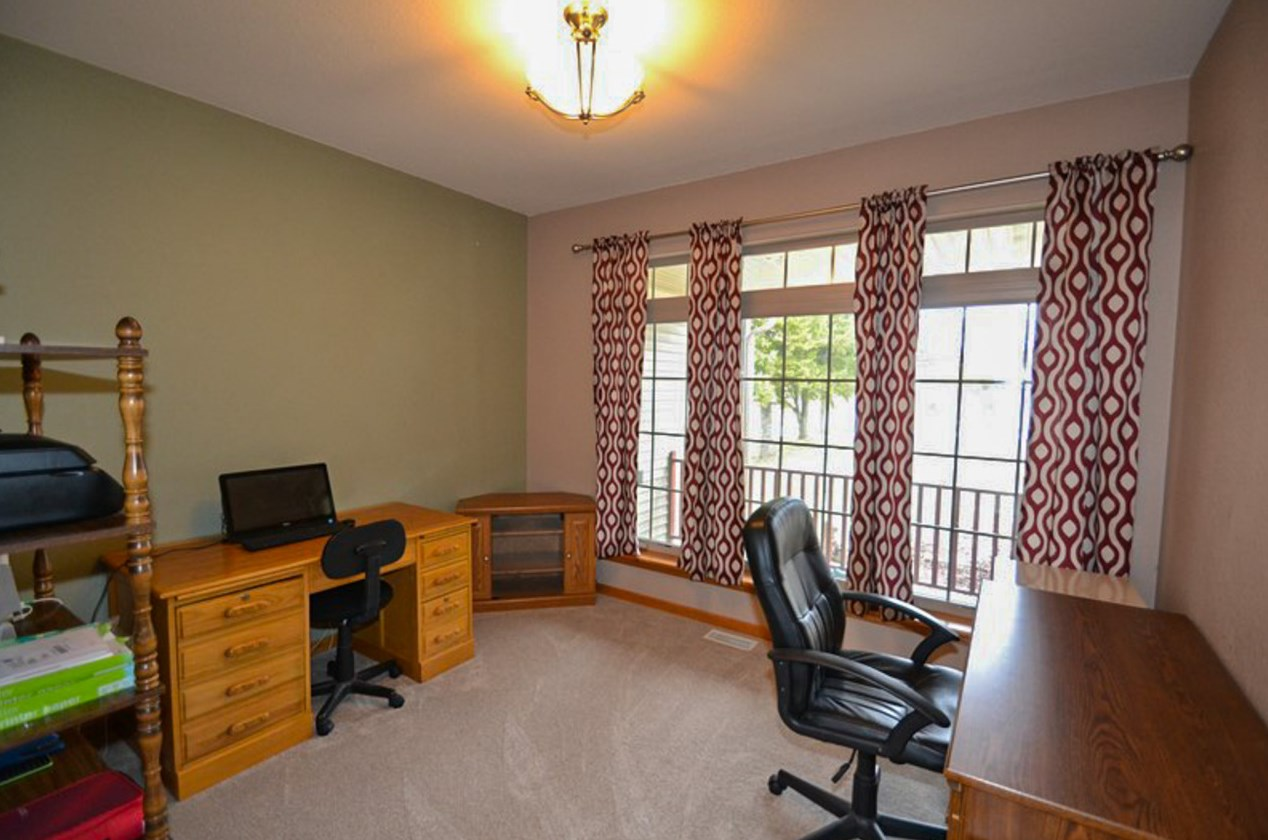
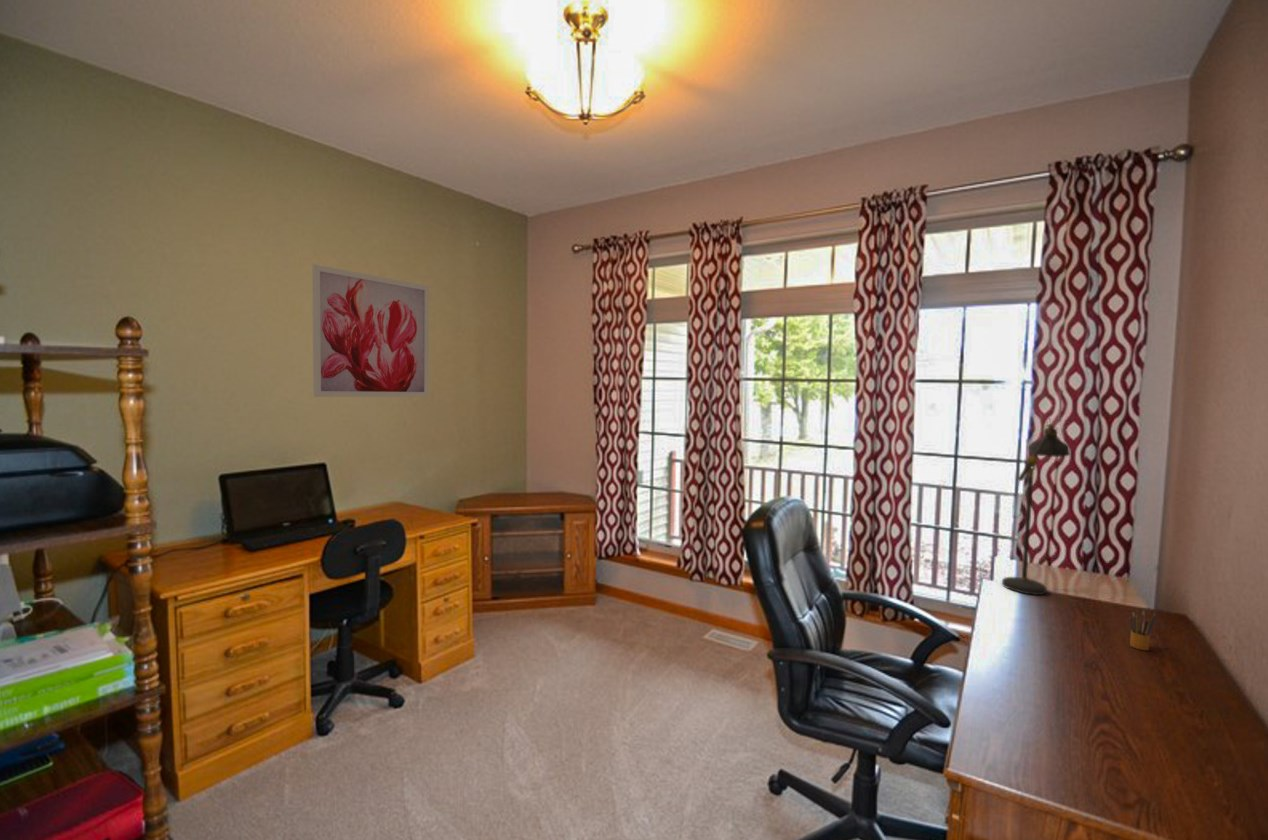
+ wall art [311,263,430,398]
+ desk lamp [1001,417,1071,596]
+ pencil box [1128,609,1156,651]
